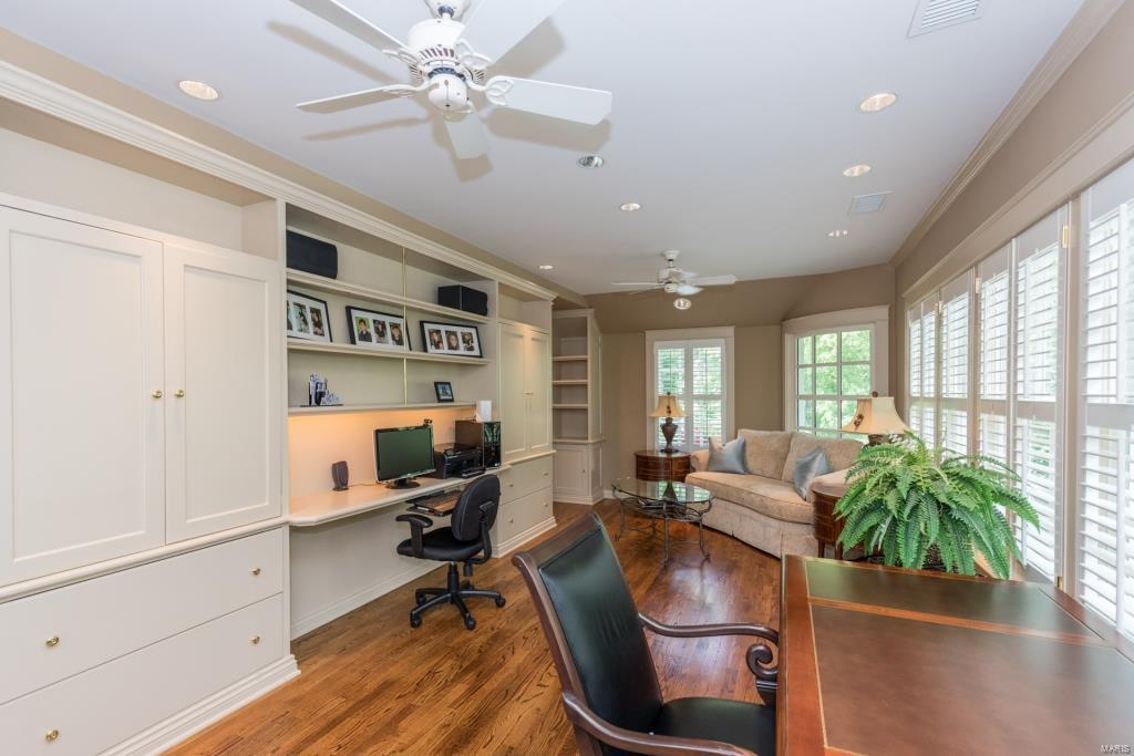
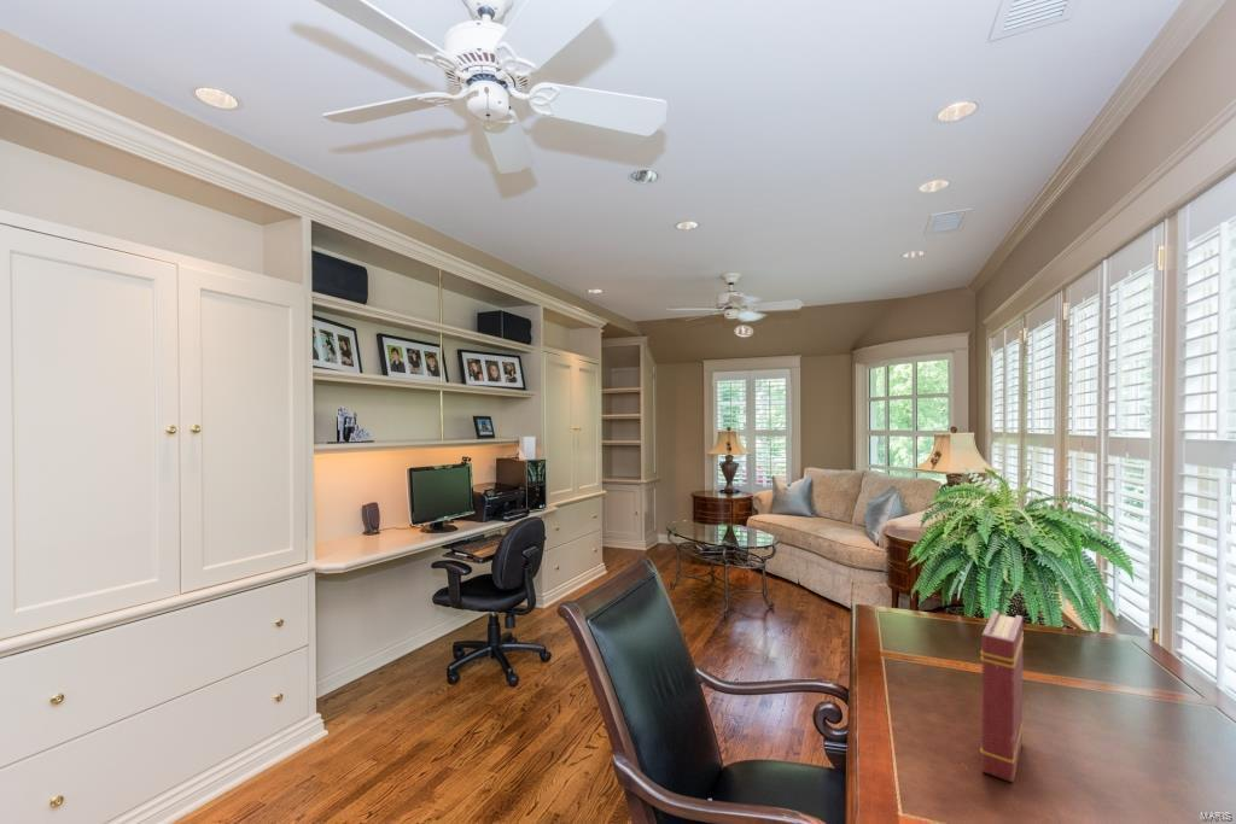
+ book [979,609,1025,783]
